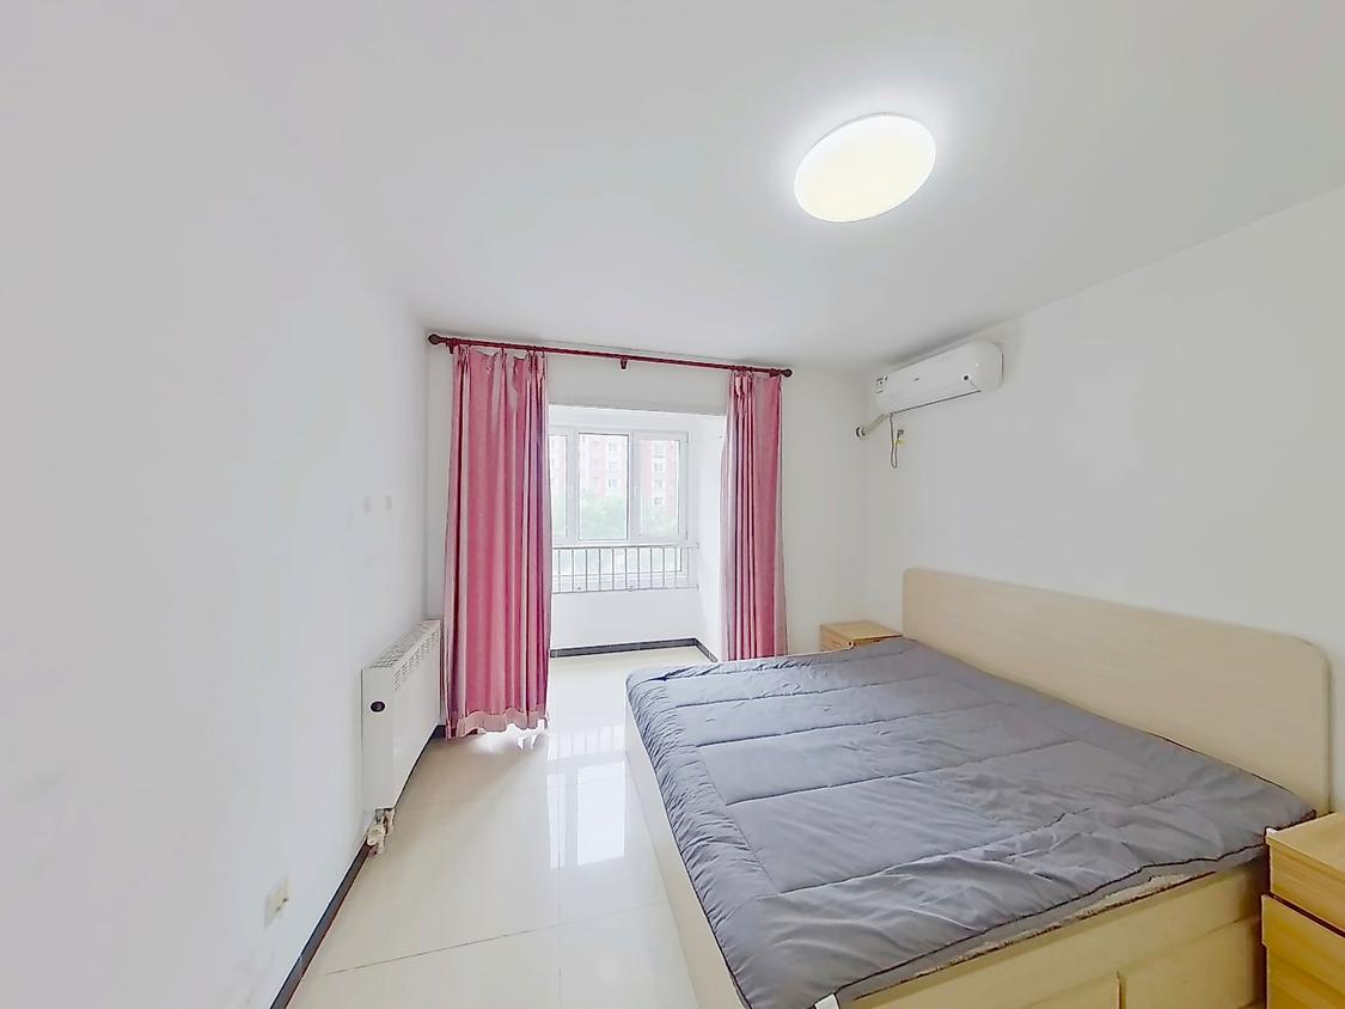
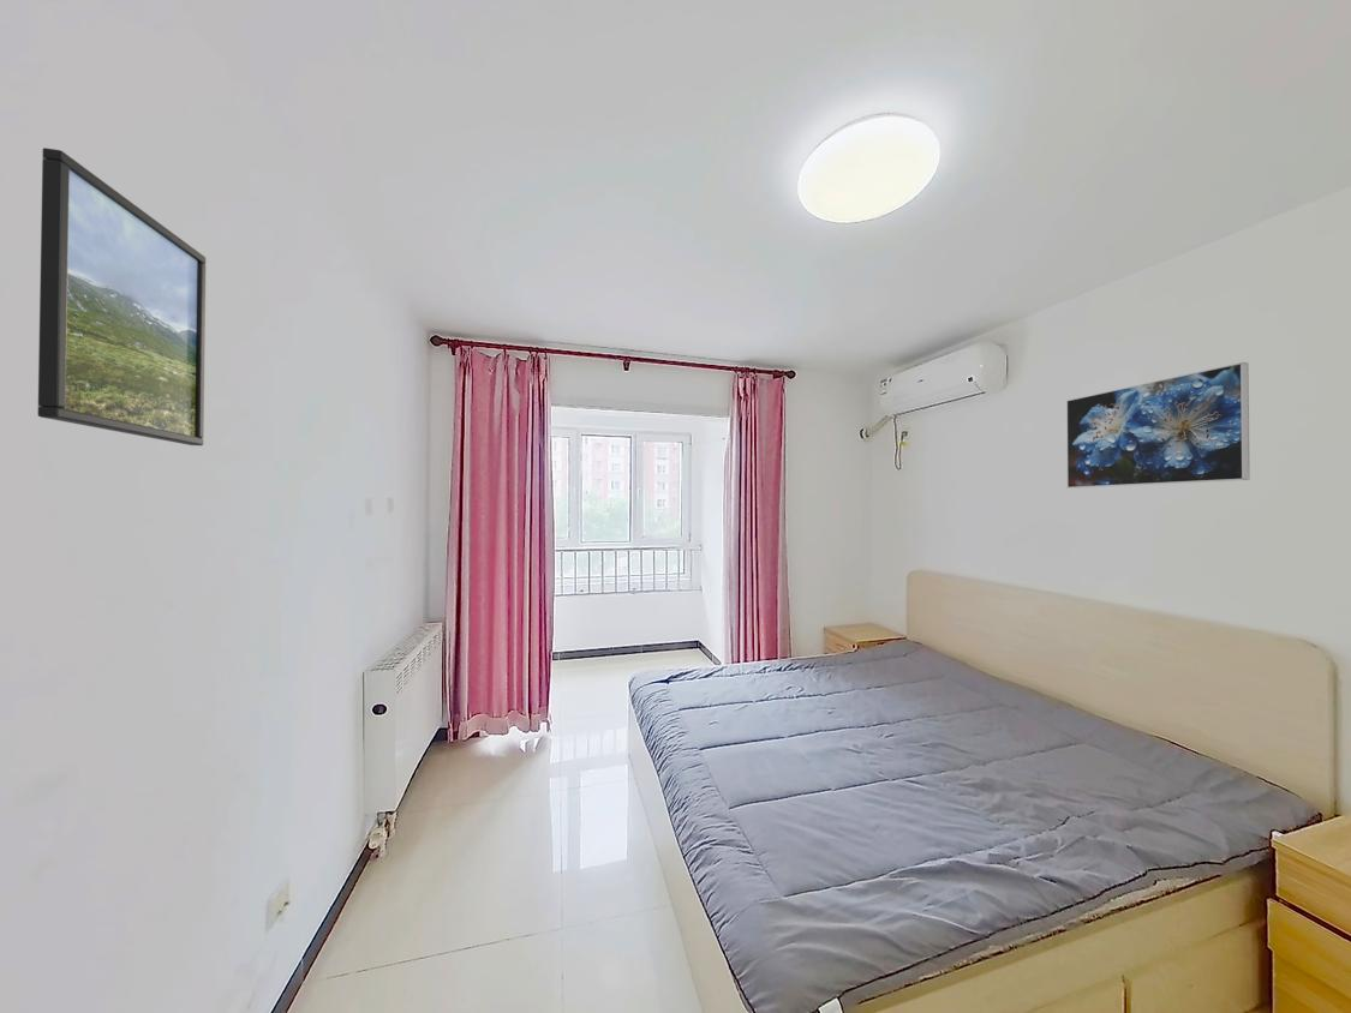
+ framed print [1065,361,1251,490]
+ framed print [37,146,207,446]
